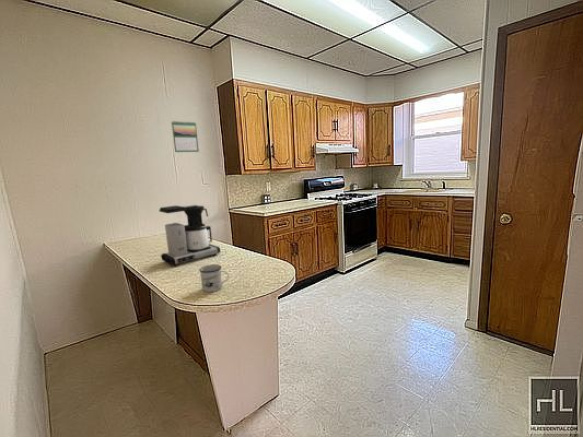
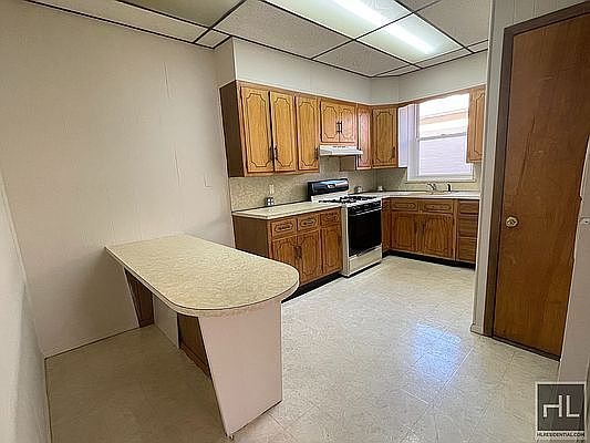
- calendar [171,120,200,153]
- coffee maker [159,204,221,267]
- mug [198,263,230,293]
